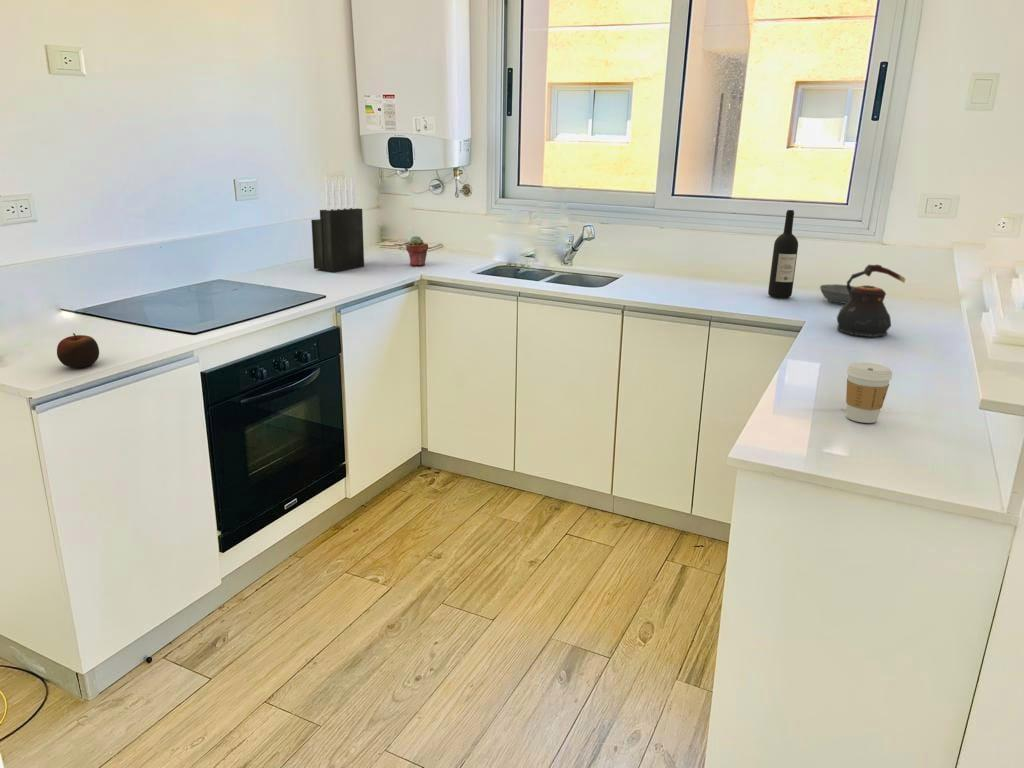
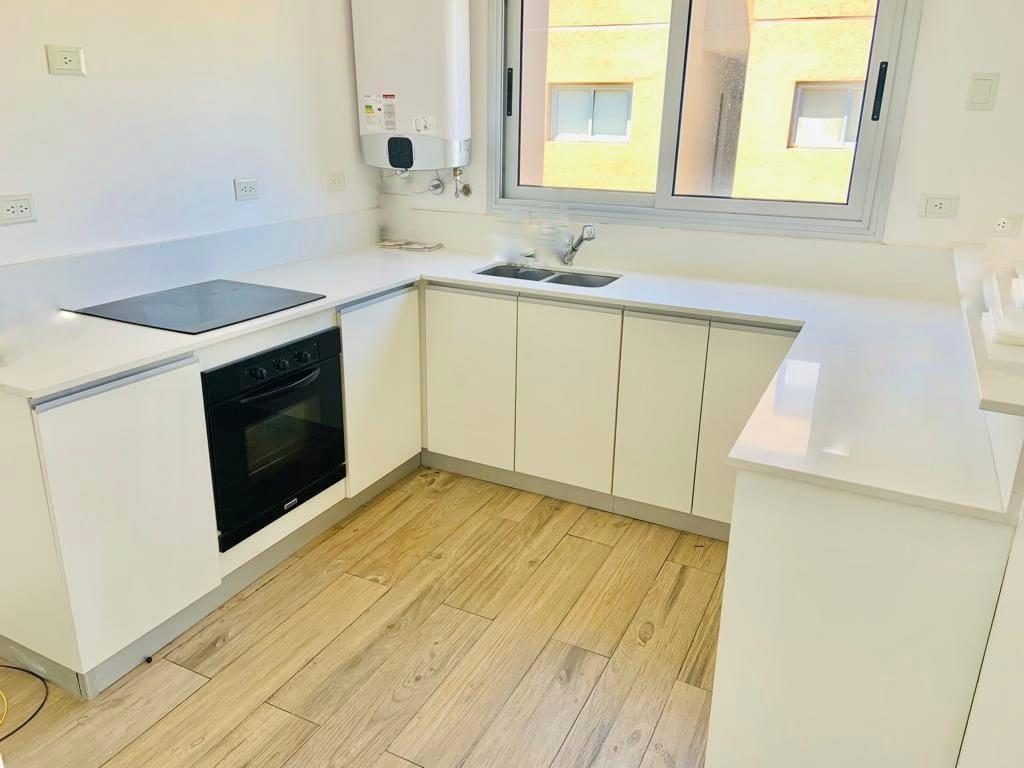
- bowl [819,283,855,305]
- wine bottle [767,209,799,299]
- coffee cup [845,361,893,424]
- knife block [311,177,365,272]
- apple [56,332,100,369]
- potted succulent [405,235,429,267]
- teapot [836,264,906,338]
